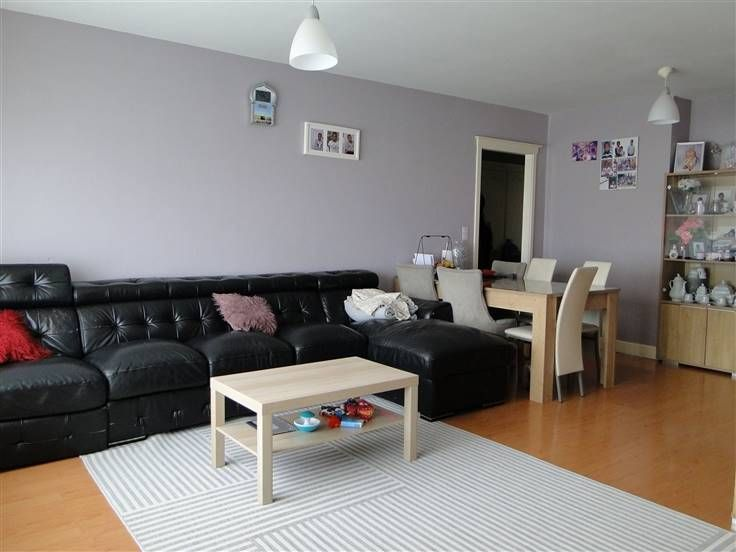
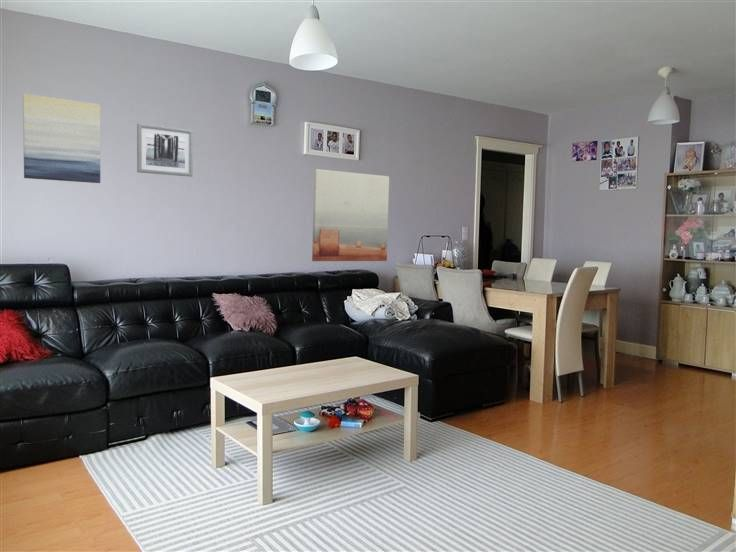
+ wall art [136,122,194,178]
+ wall art [311,168,390,262]
+ wall art [22,93,101,184]
